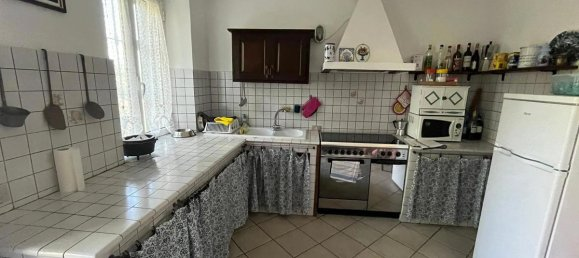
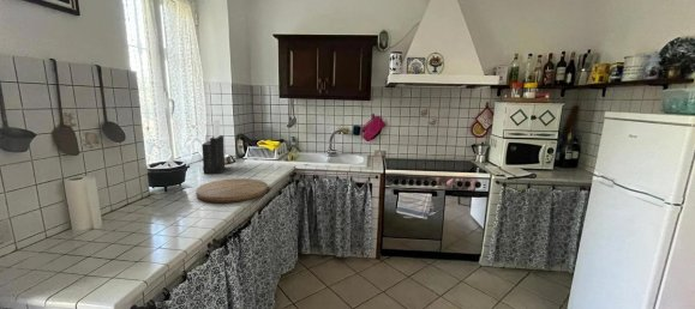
+ knife block [202,117,226,175]
+ cutting board [196,177,269,204]
